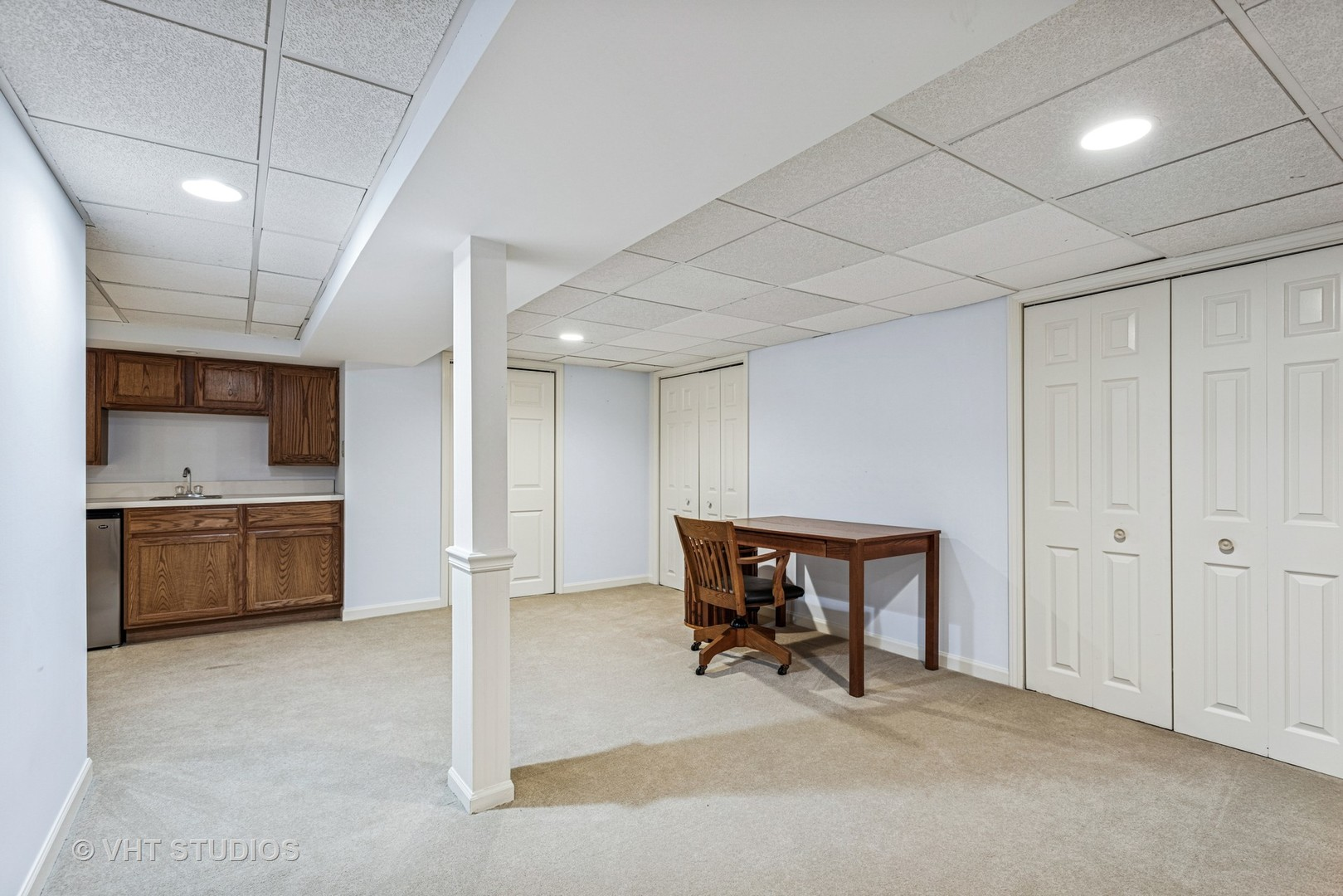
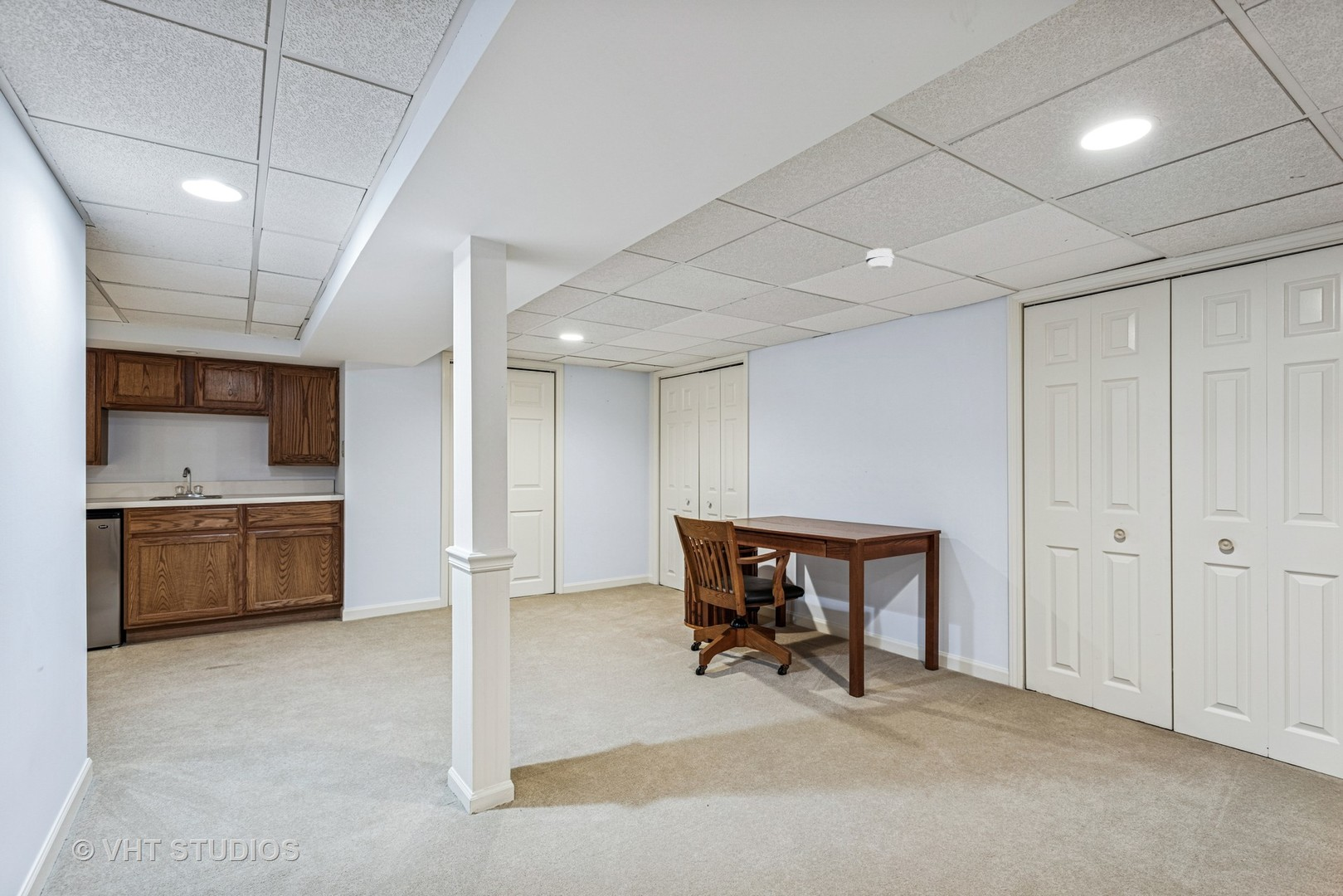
+ smoke detector [864,247,895,271]
